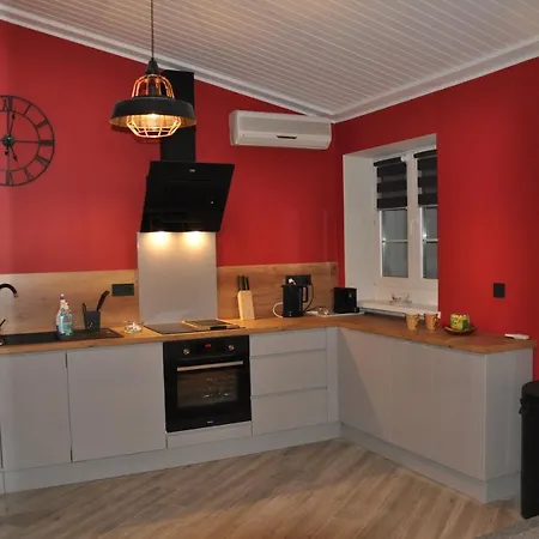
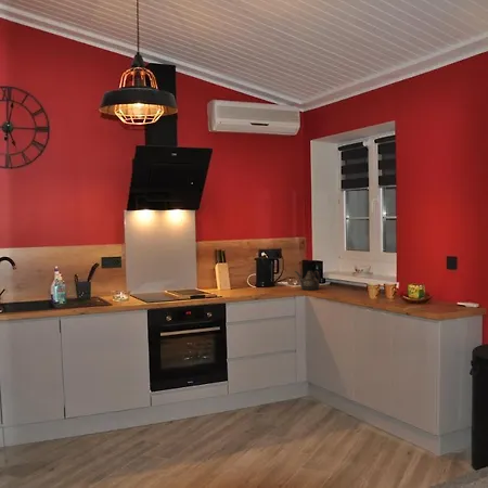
+ teapot [294,270,321,291]
